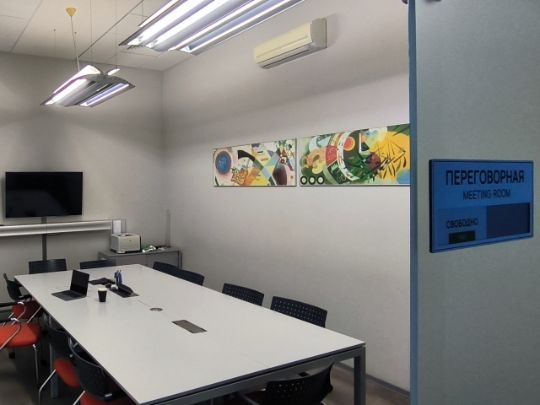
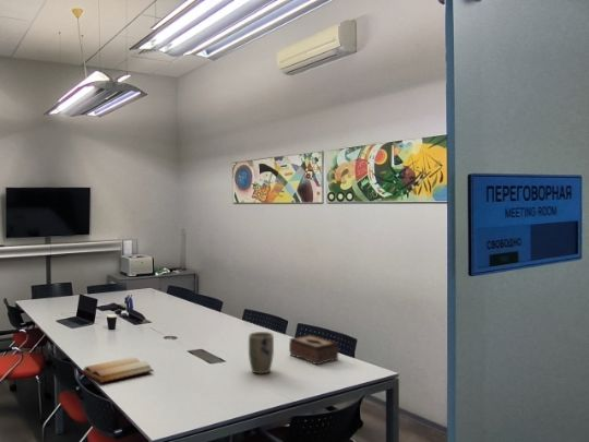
+ plant pot [248,331,275,375]
+ tissue box [288,334,339,366]
+ bible [80,356,155,384]
